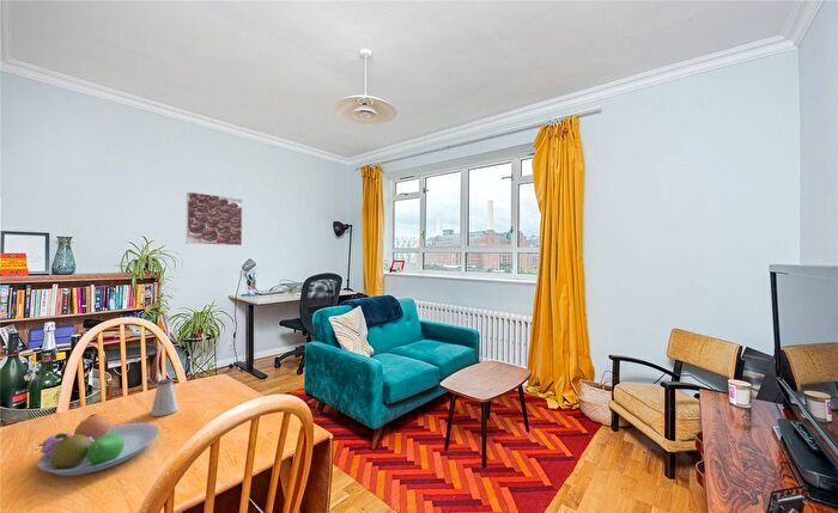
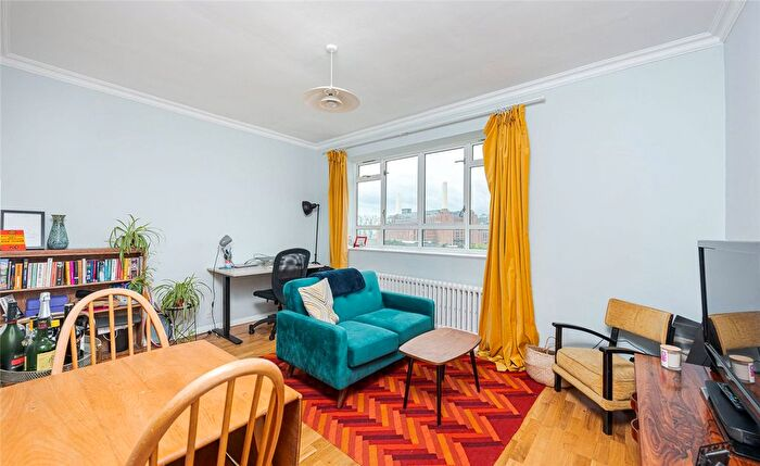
- fruit bowl [36,413,160,477]
- saltshaker [150,378,180,417]
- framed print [186,190,243,246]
